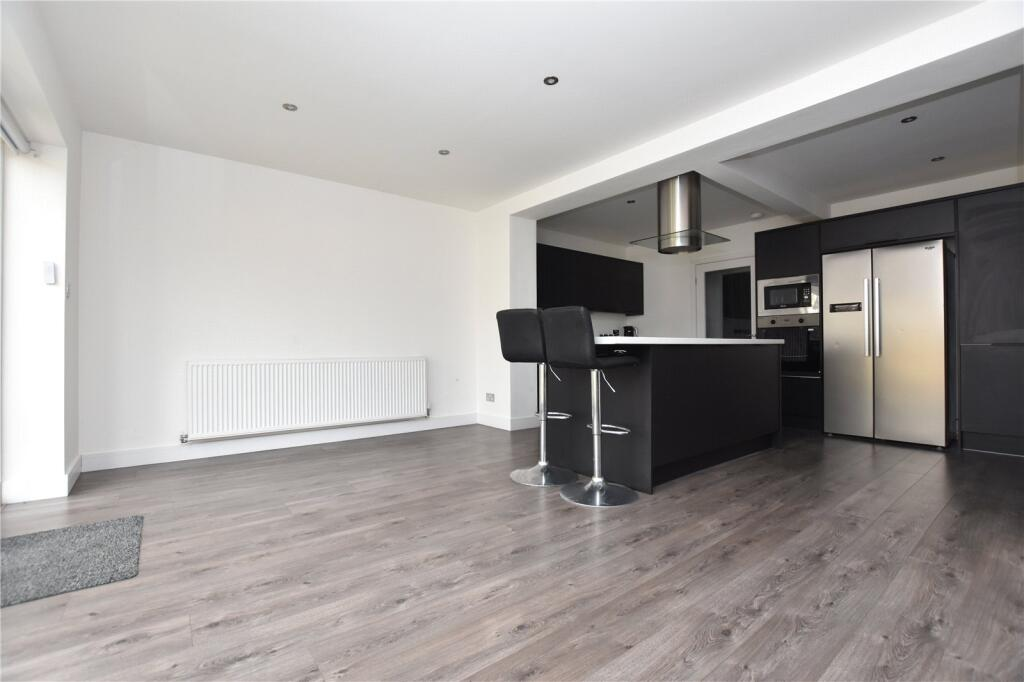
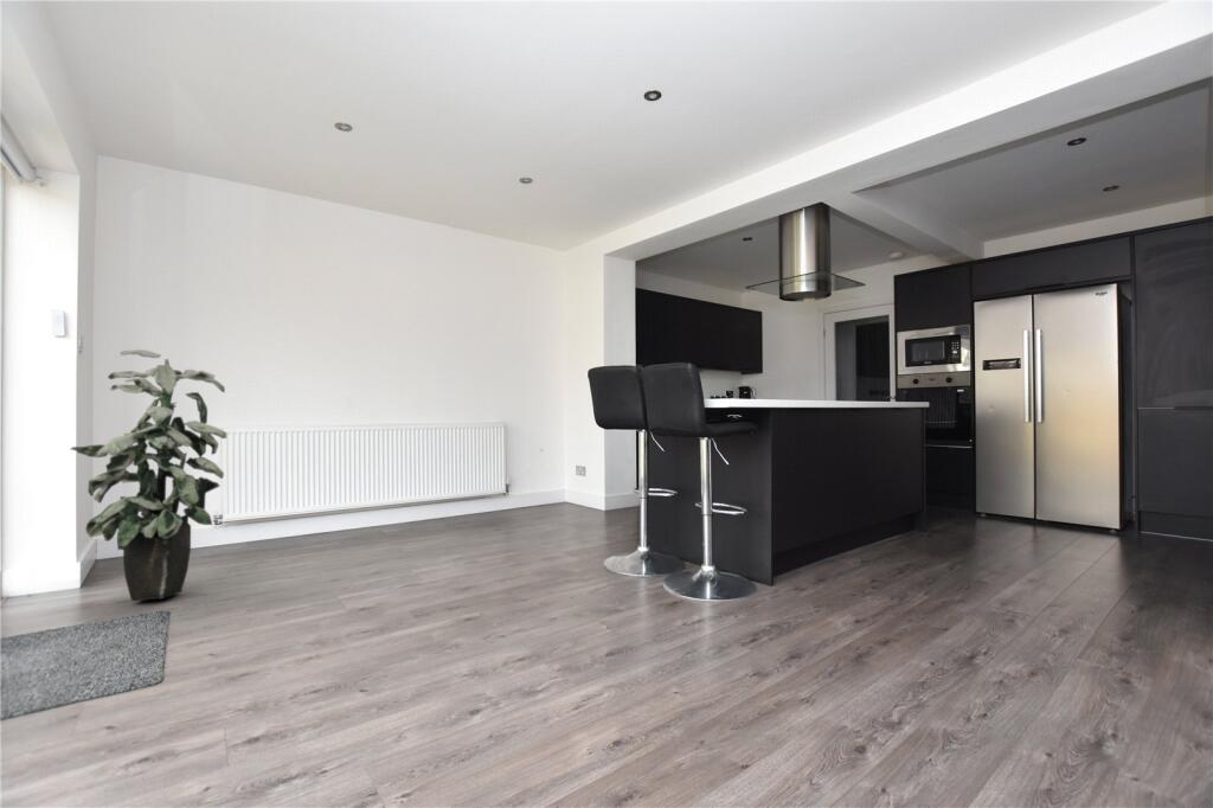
+ indoor plant [70,348,227,602]
